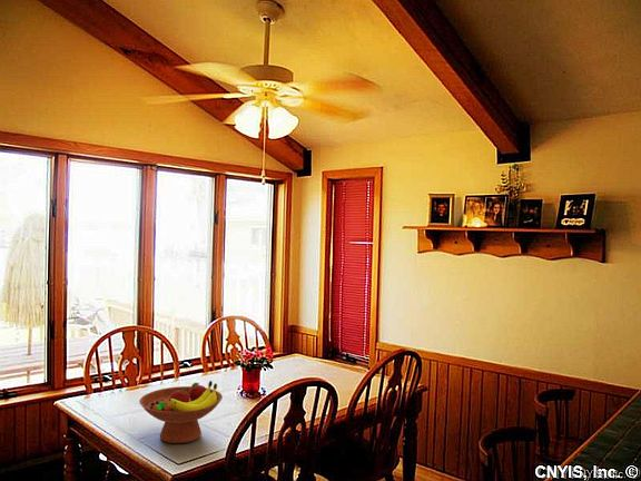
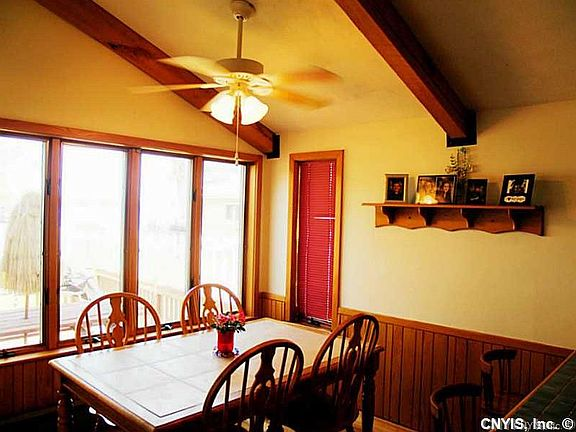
- fruit bowl [138,380,224,444]
